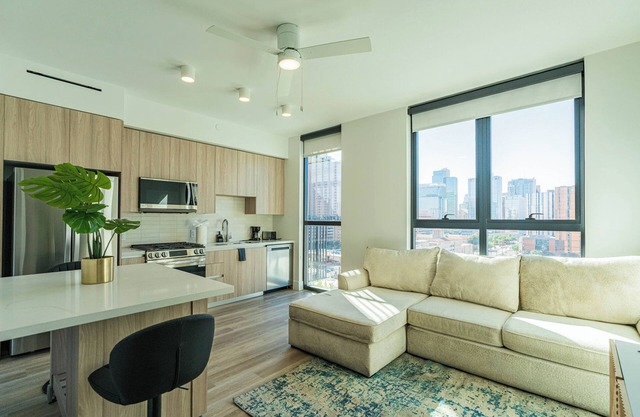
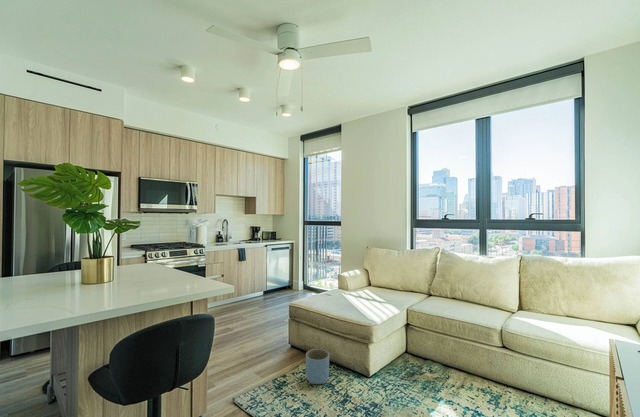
+ planter [305,348,330,385]
